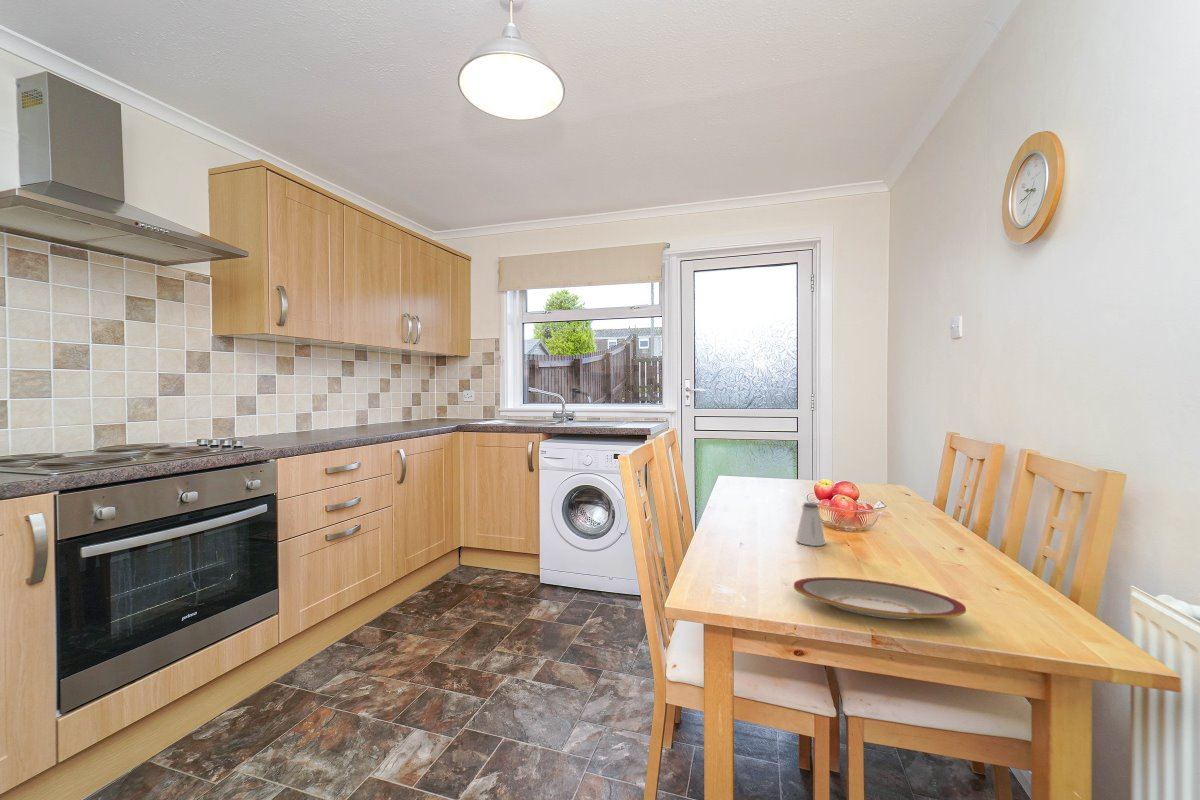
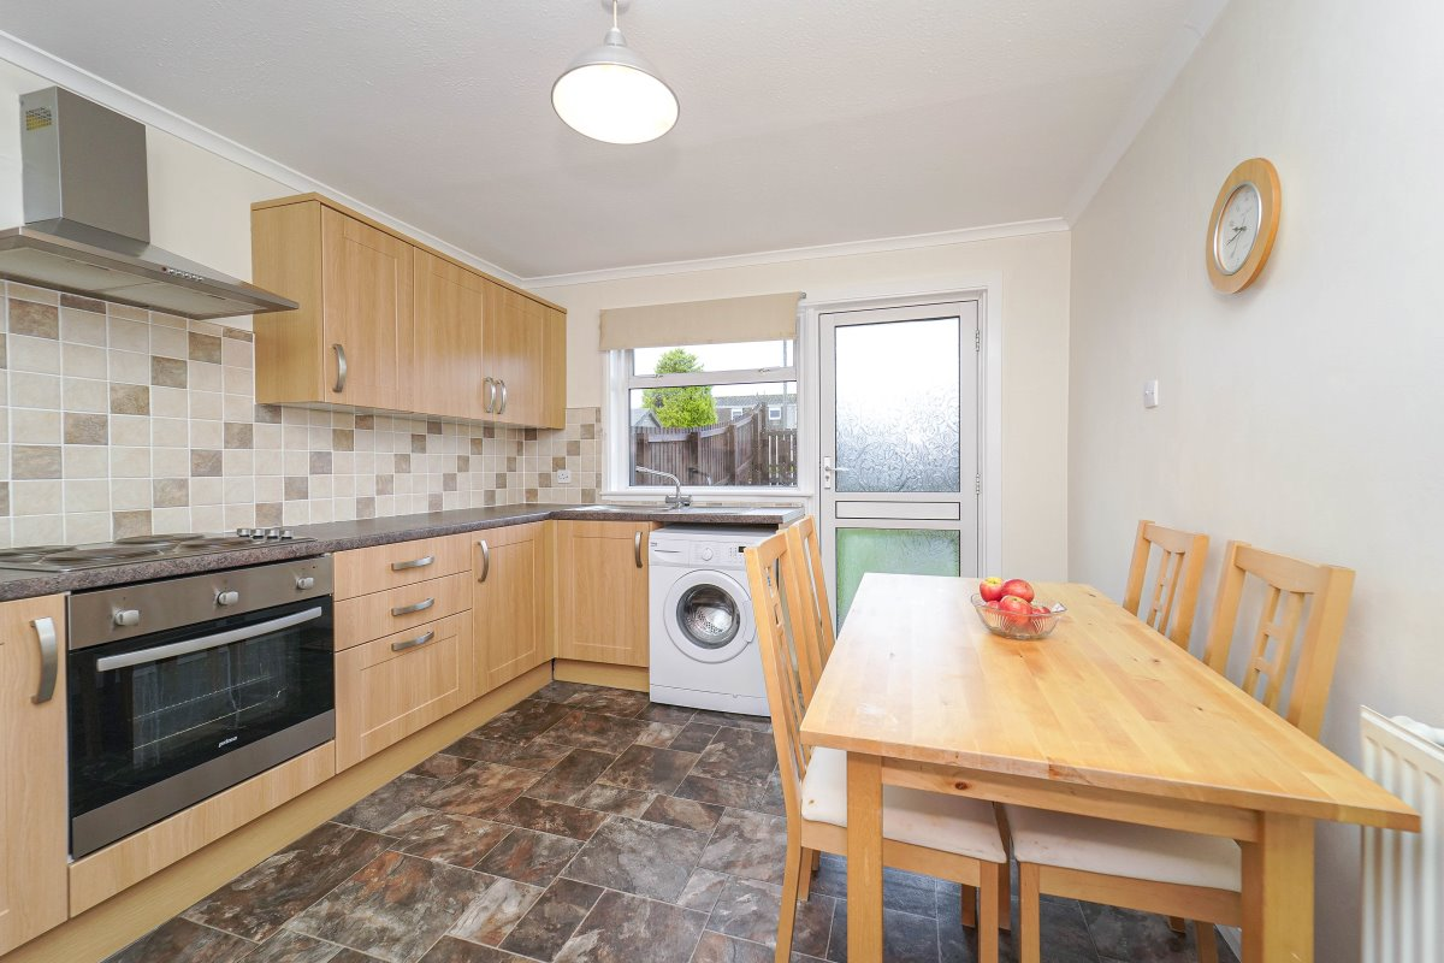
- plate [792,576,967,621]
- saltshaker [795,502,826,547]
